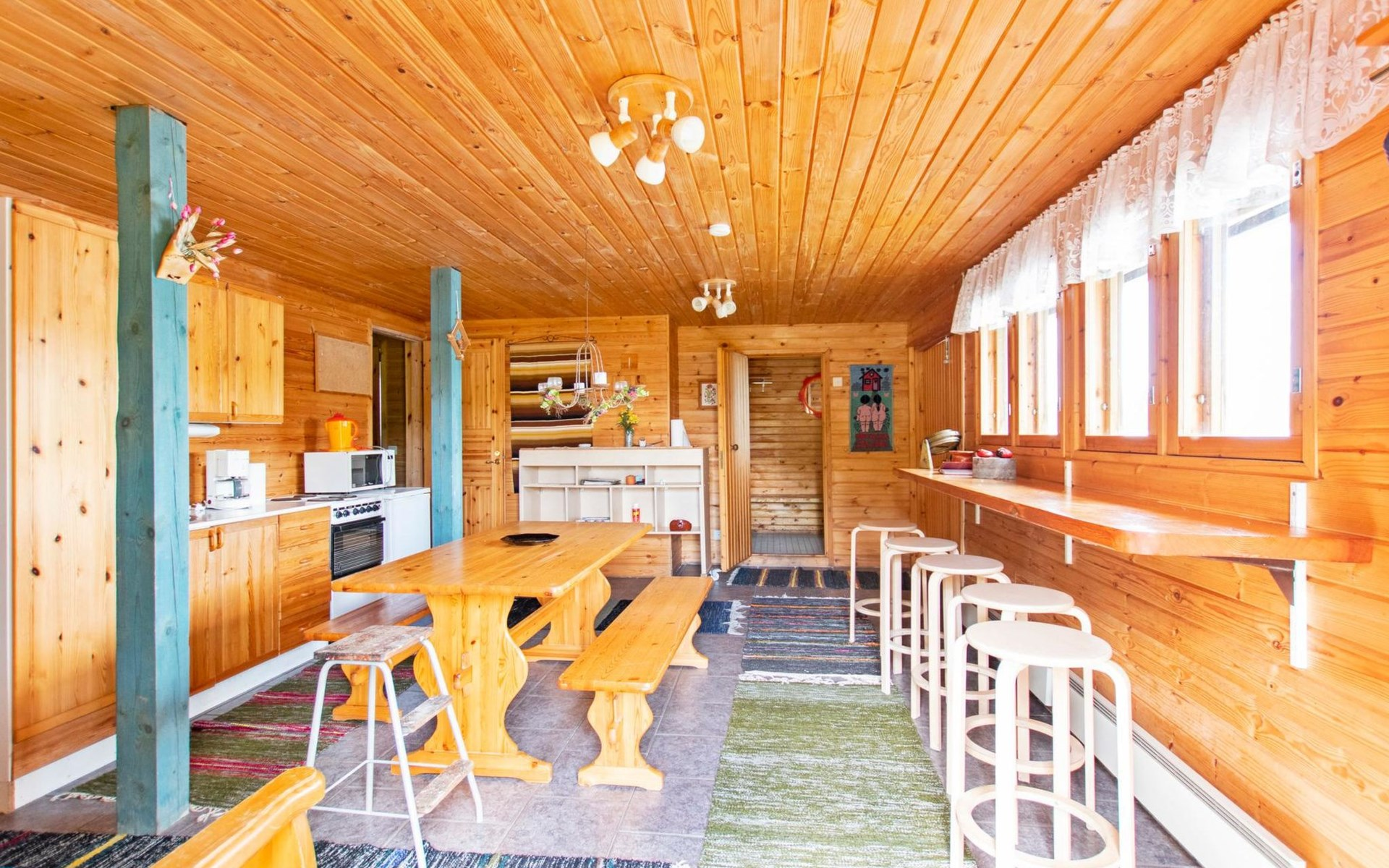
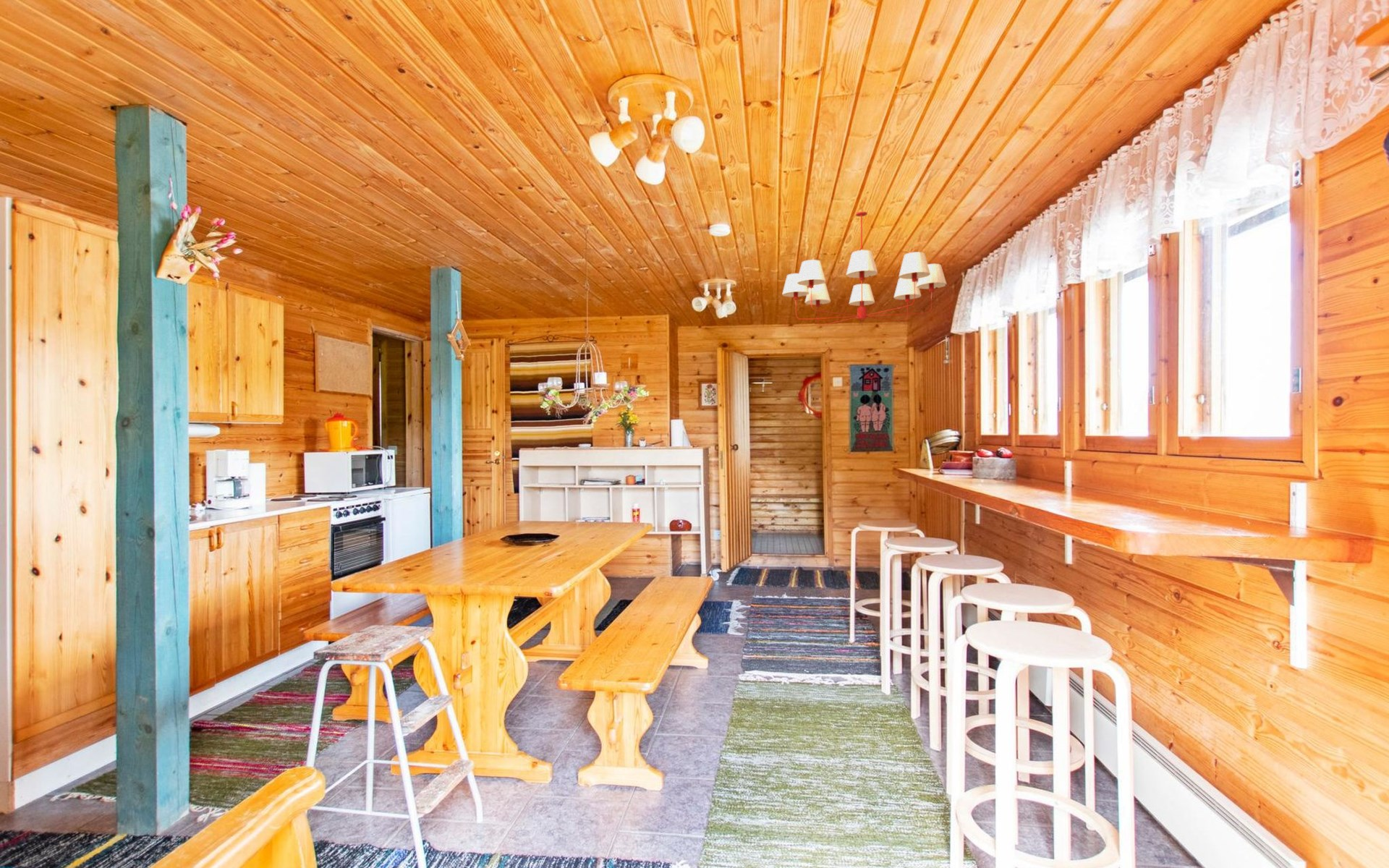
+ chandelier [781,211,948,327]
